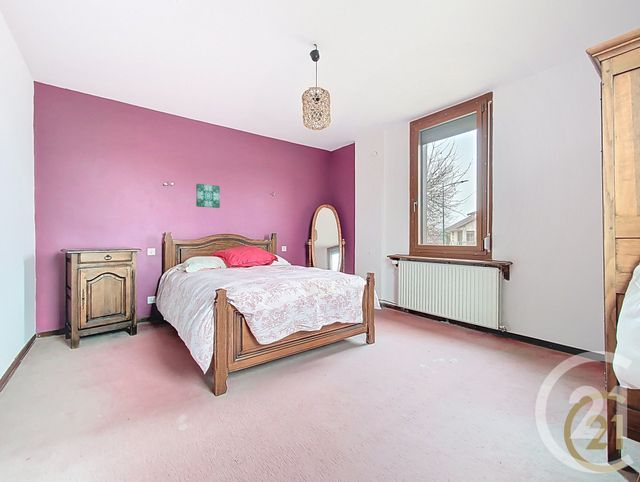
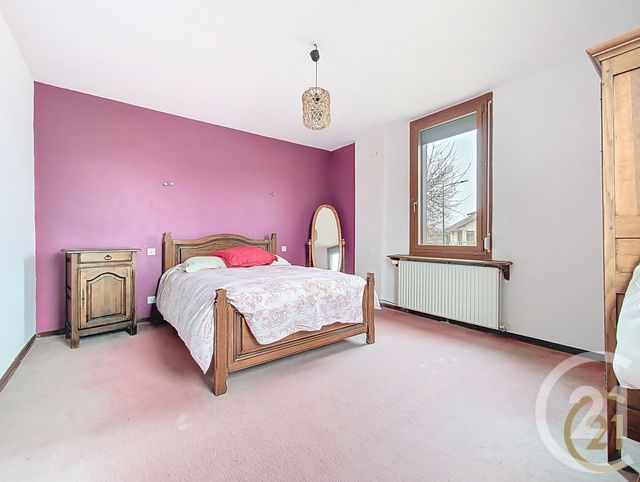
- wall art [195,183,221,209]
